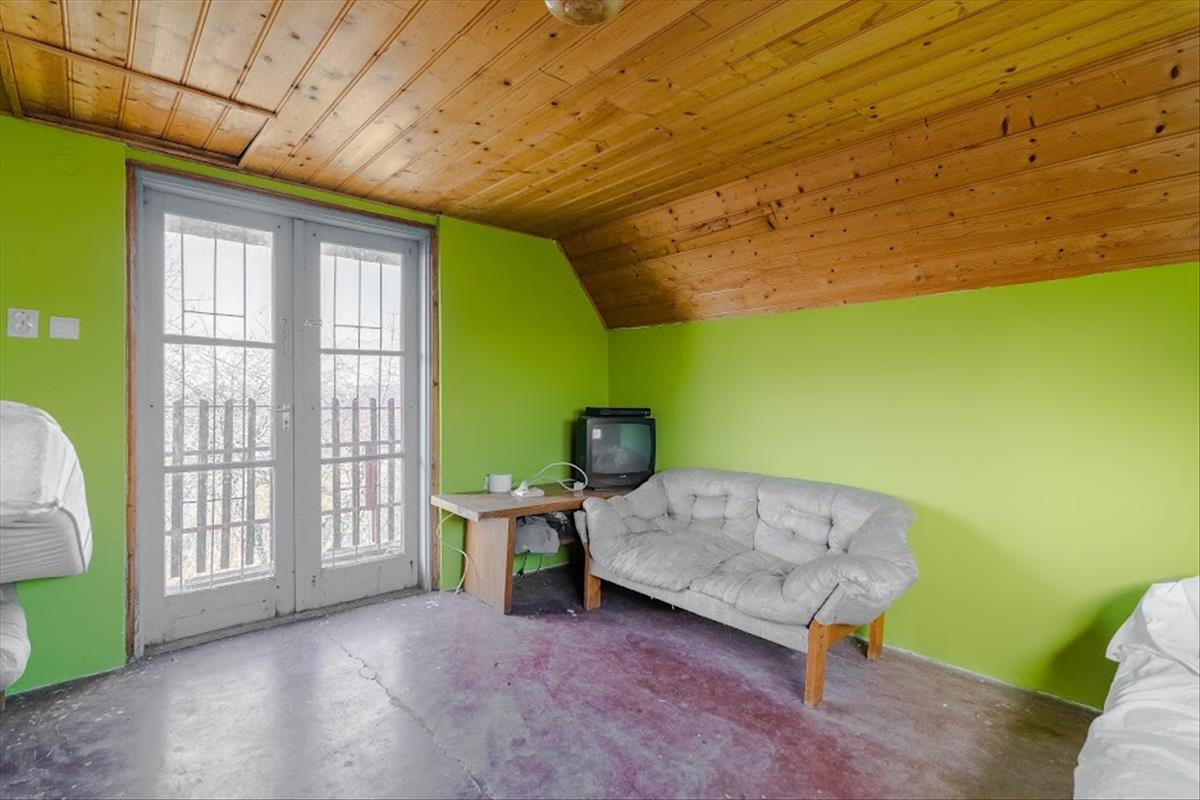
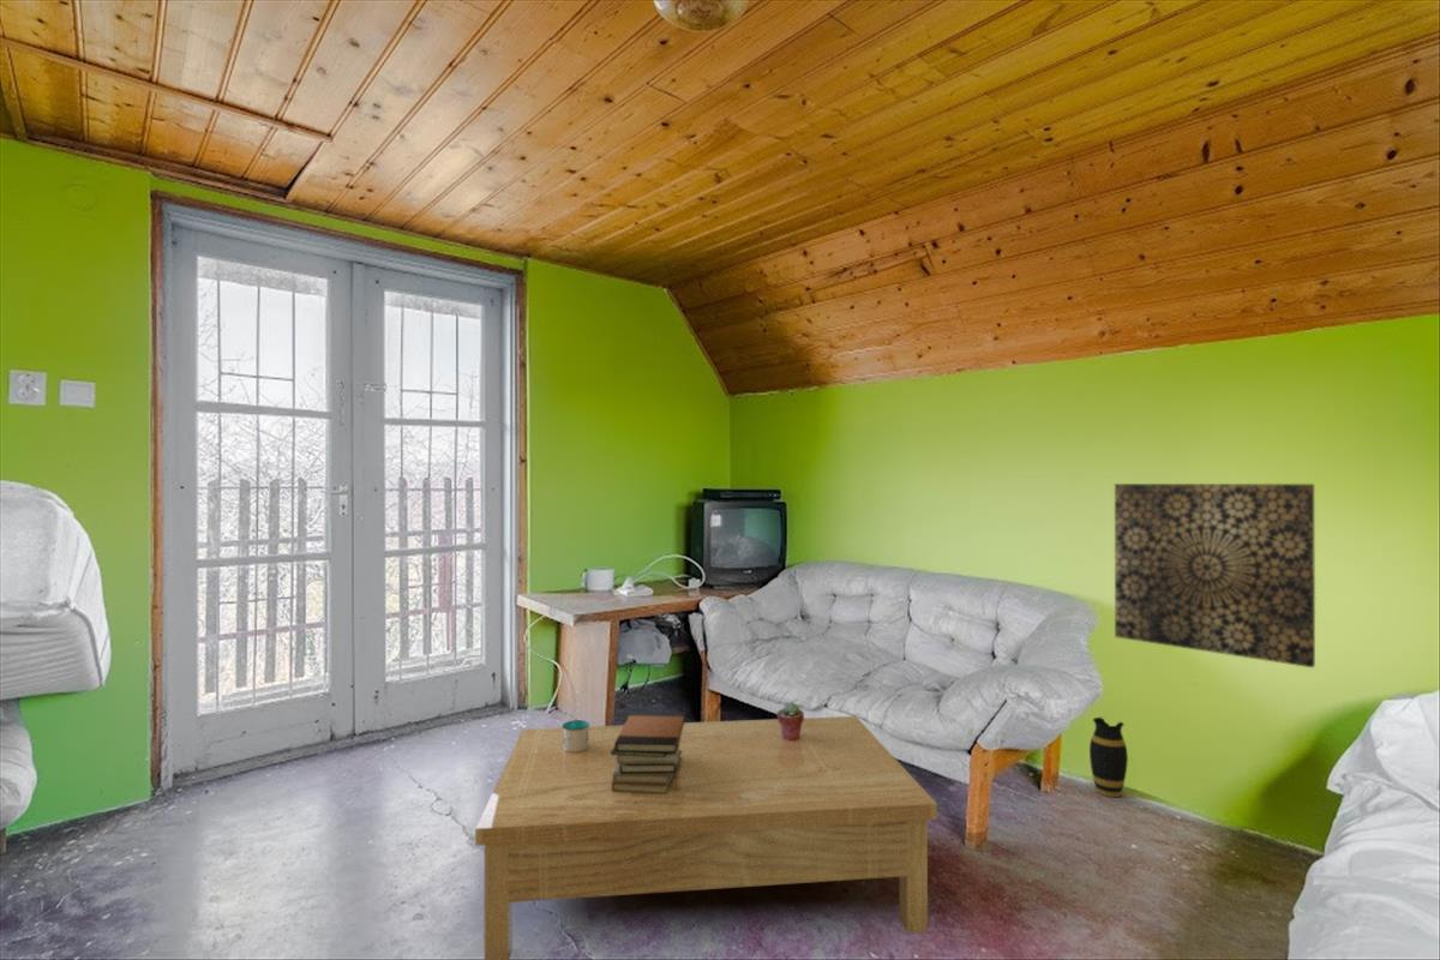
+ mug [562,719,590,752]
+ potted succulent [775,702,805,740]
+ vase [1088,716,1129,798]
+ book stack [611,710,686,794]
+ wall art [1114,482,1316,668]
+ coffee table [474,715,938,960]
